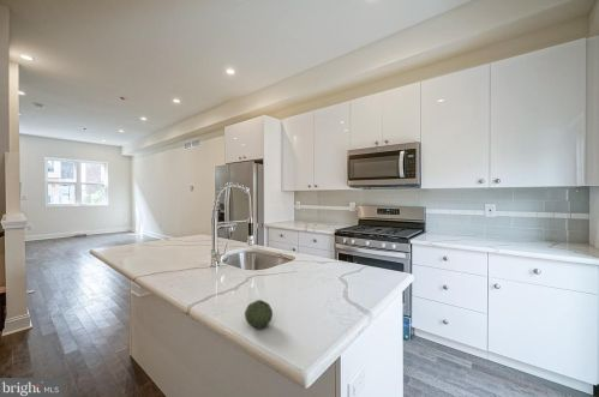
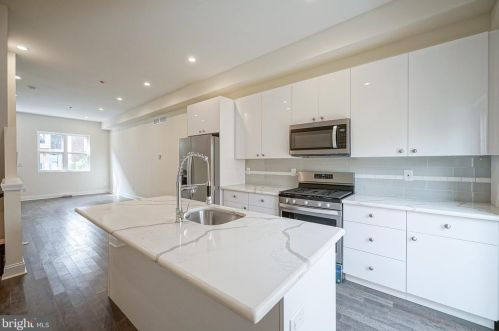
- fruit [244,299,274,330]
